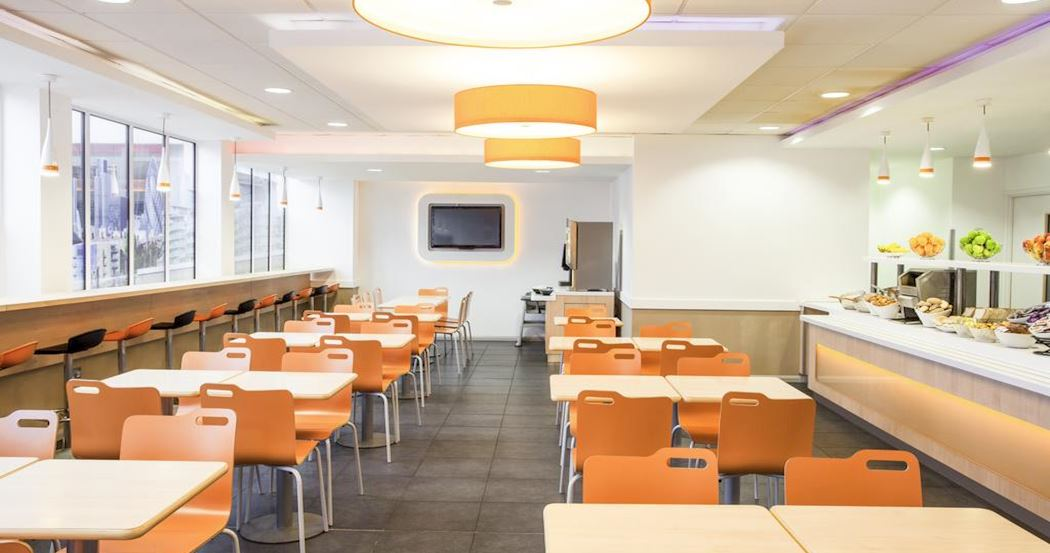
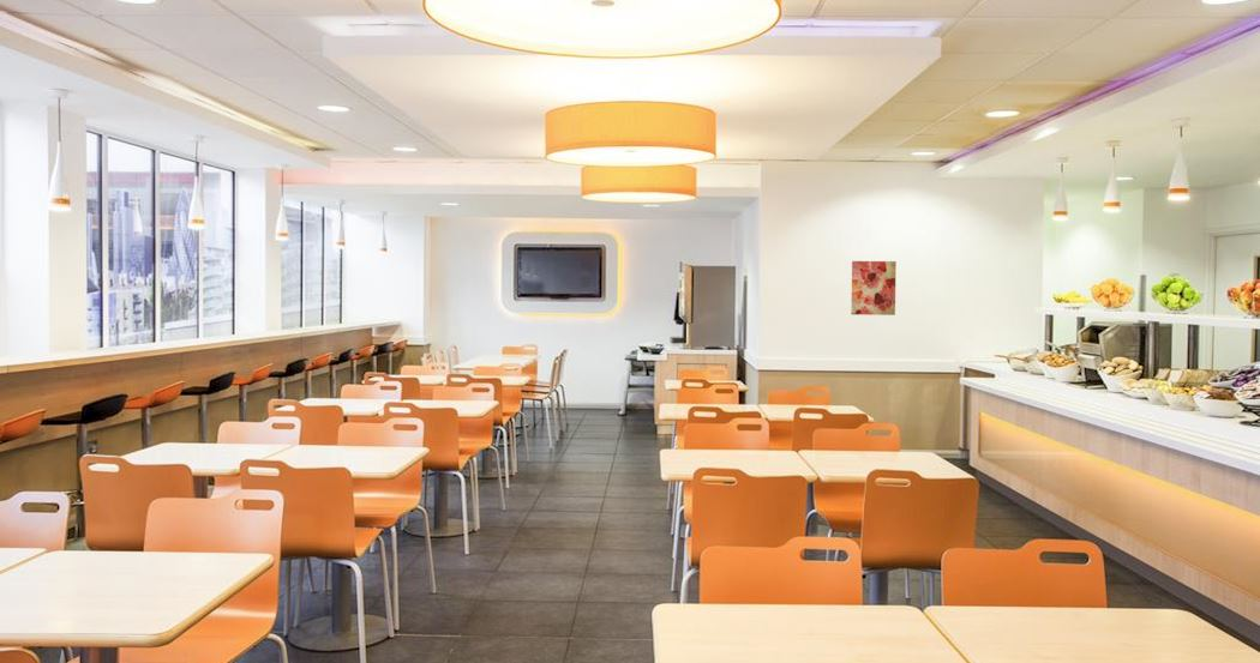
+ wall art [850,260,898,317]
